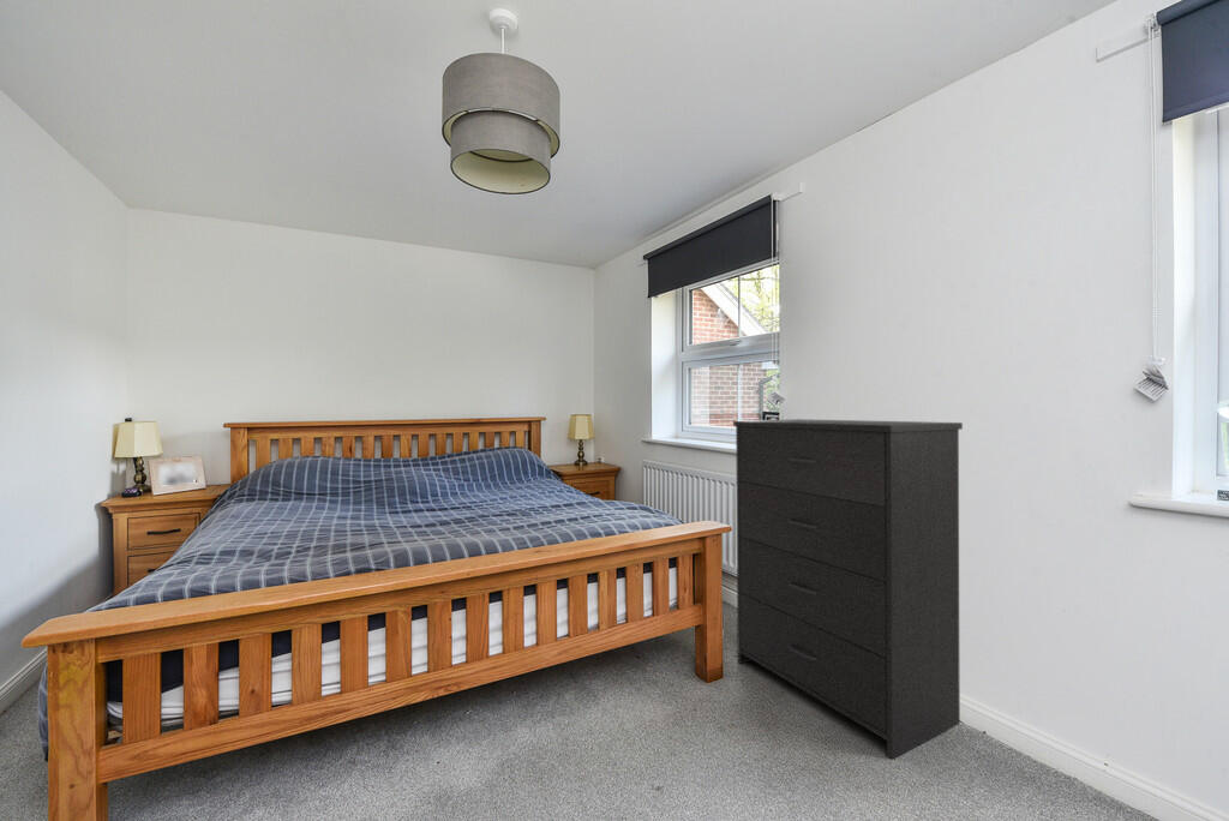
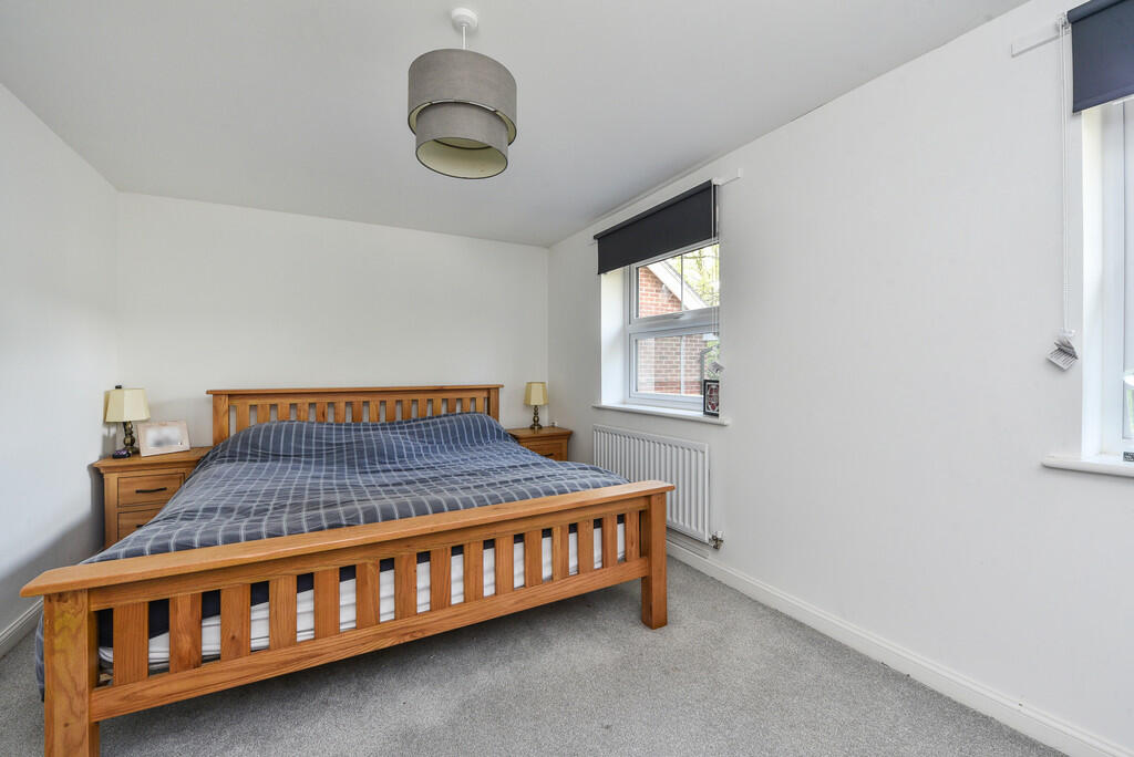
- dresser [732,418,964,760]
